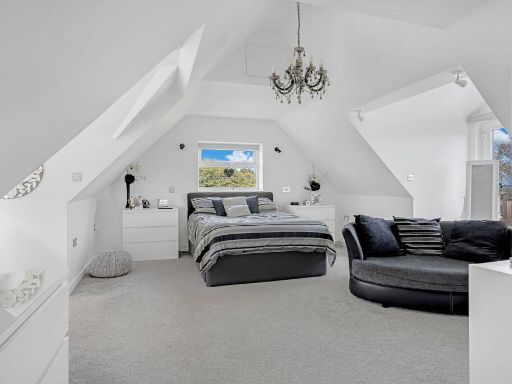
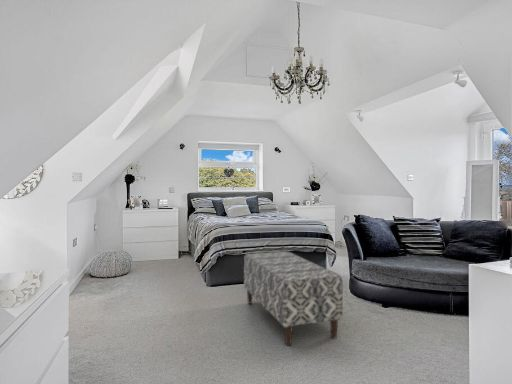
+ bench [243,250,344,347]
